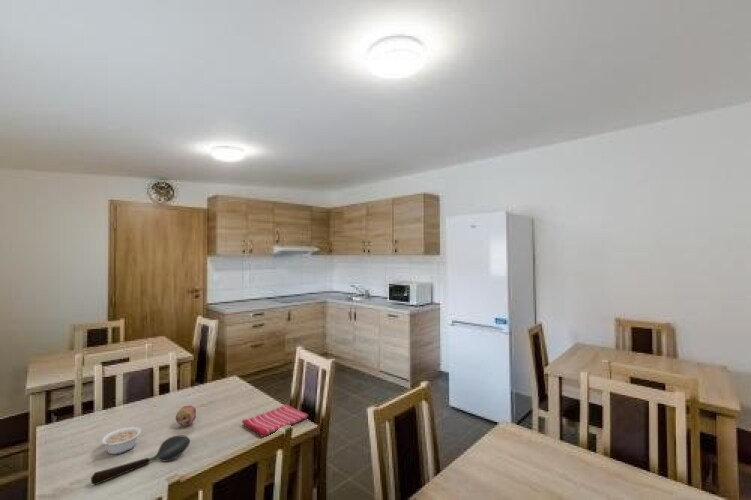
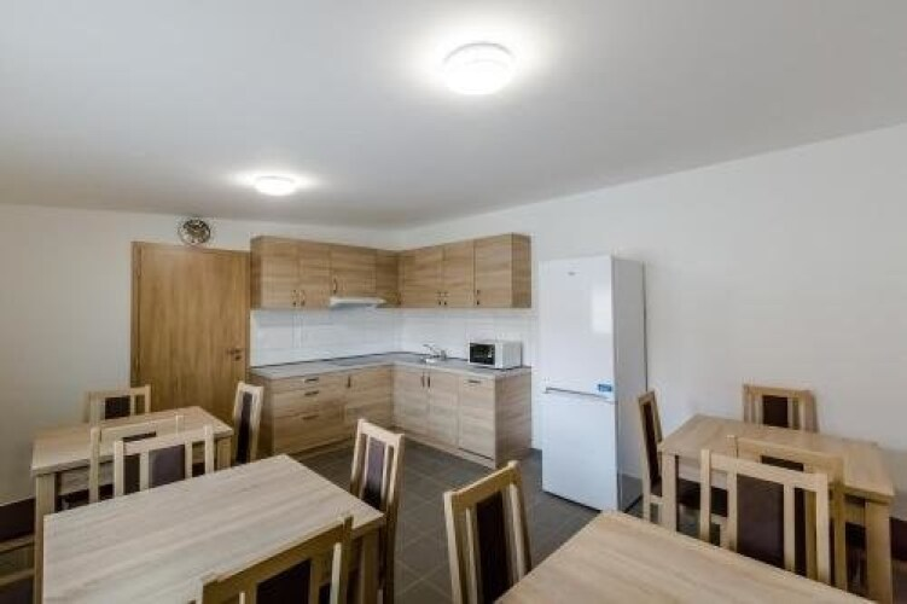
- legume [100,426,142,455]
- fruit [175,405,197,427]
- dish towel [241,403,309,437]
- spoon [90,435,191,486]
